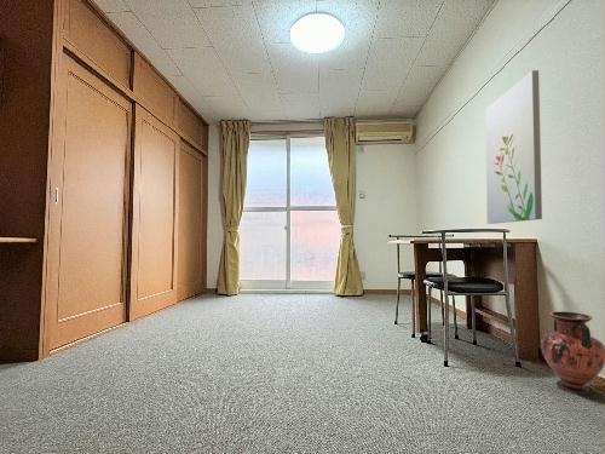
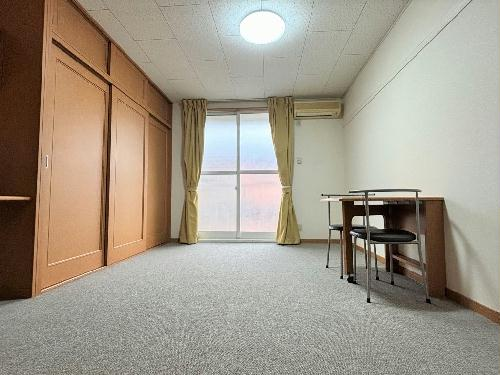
- wall art [484,69,543,225]
- vase [540,310,605,395]
